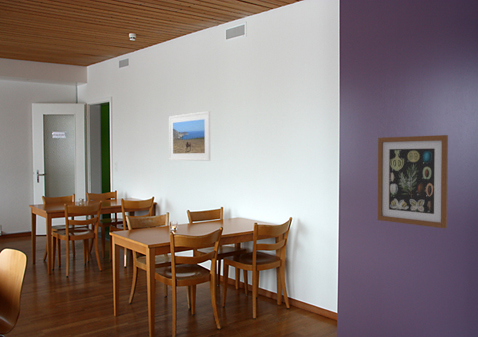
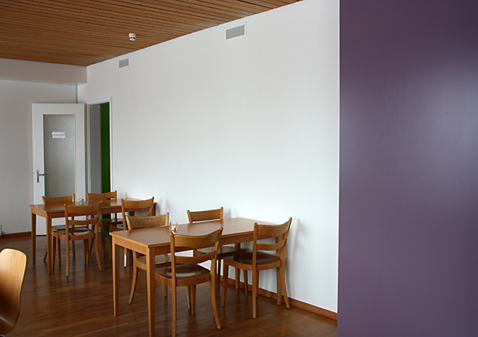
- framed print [168,110,211,162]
- wall art [377,134,449,229]
